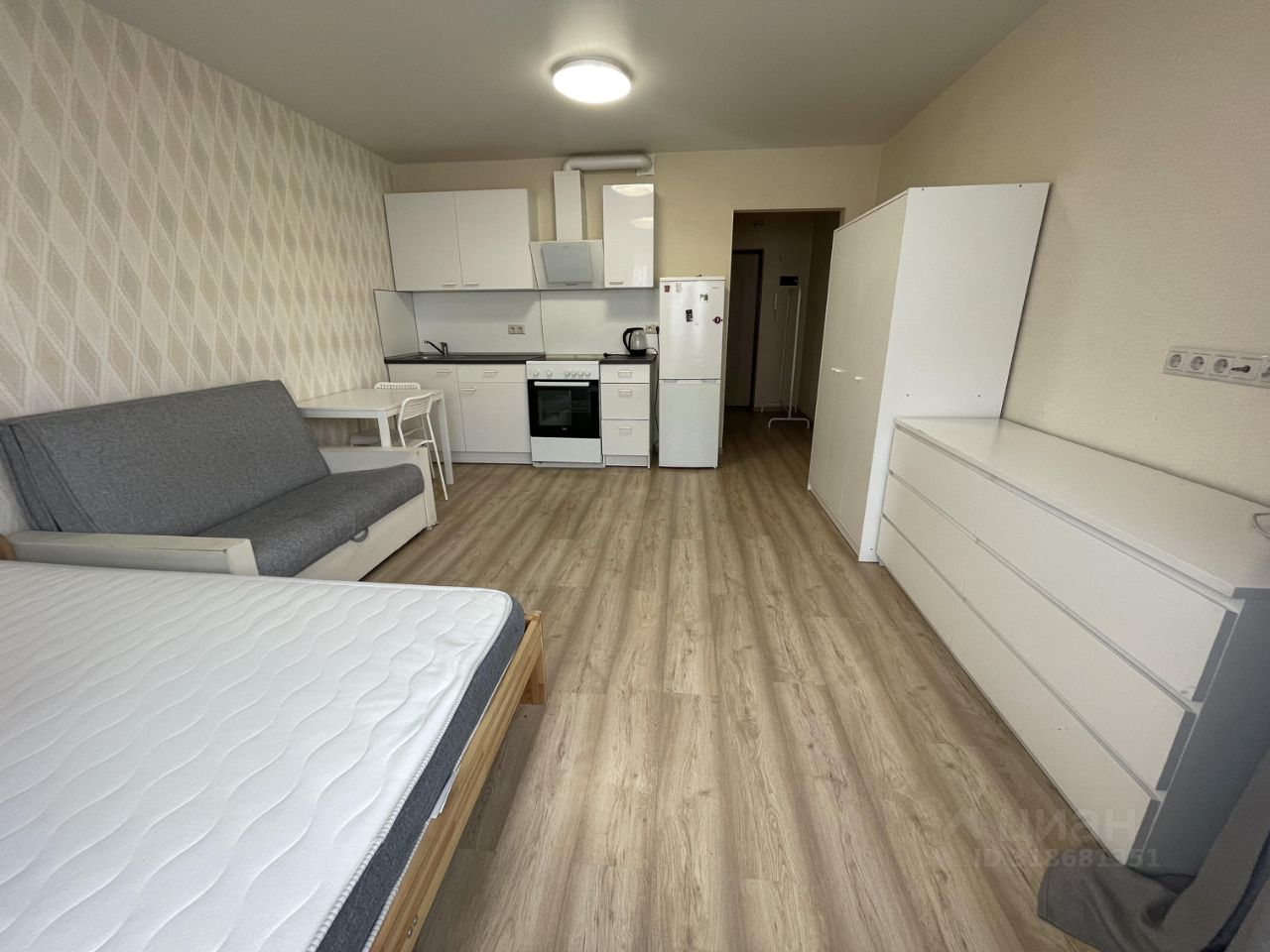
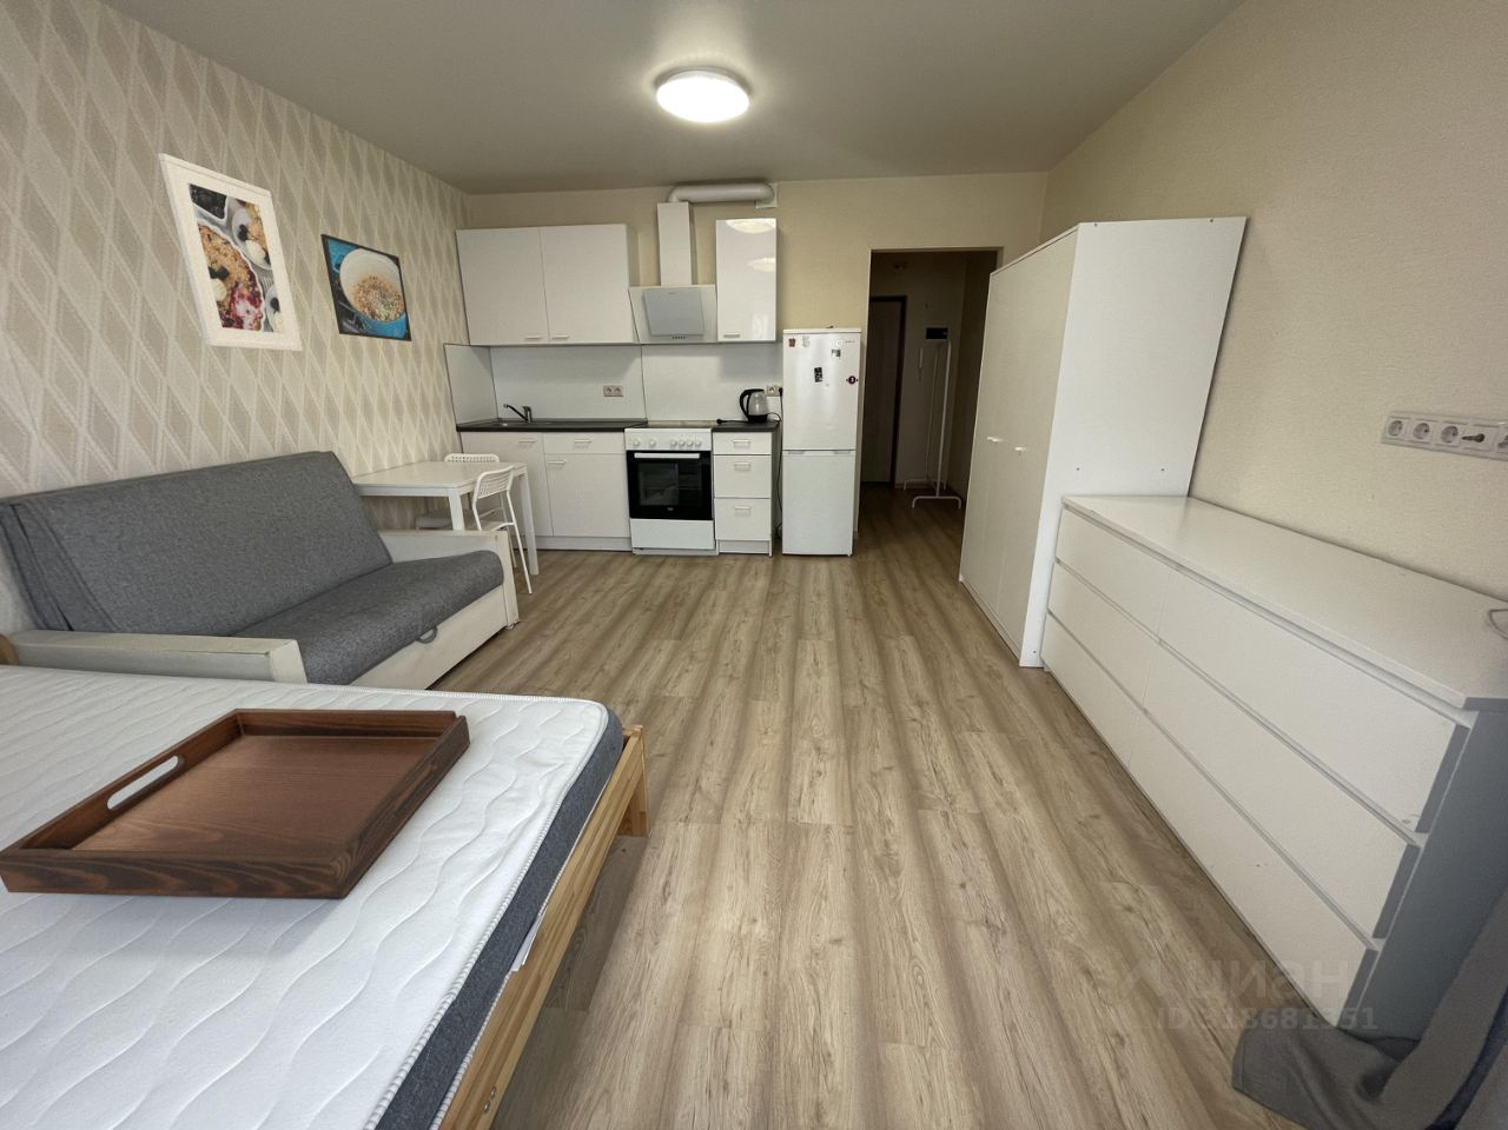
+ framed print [157,152,304,353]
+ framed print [319,233,413,343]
+ serving tray [0,707,471,901]
